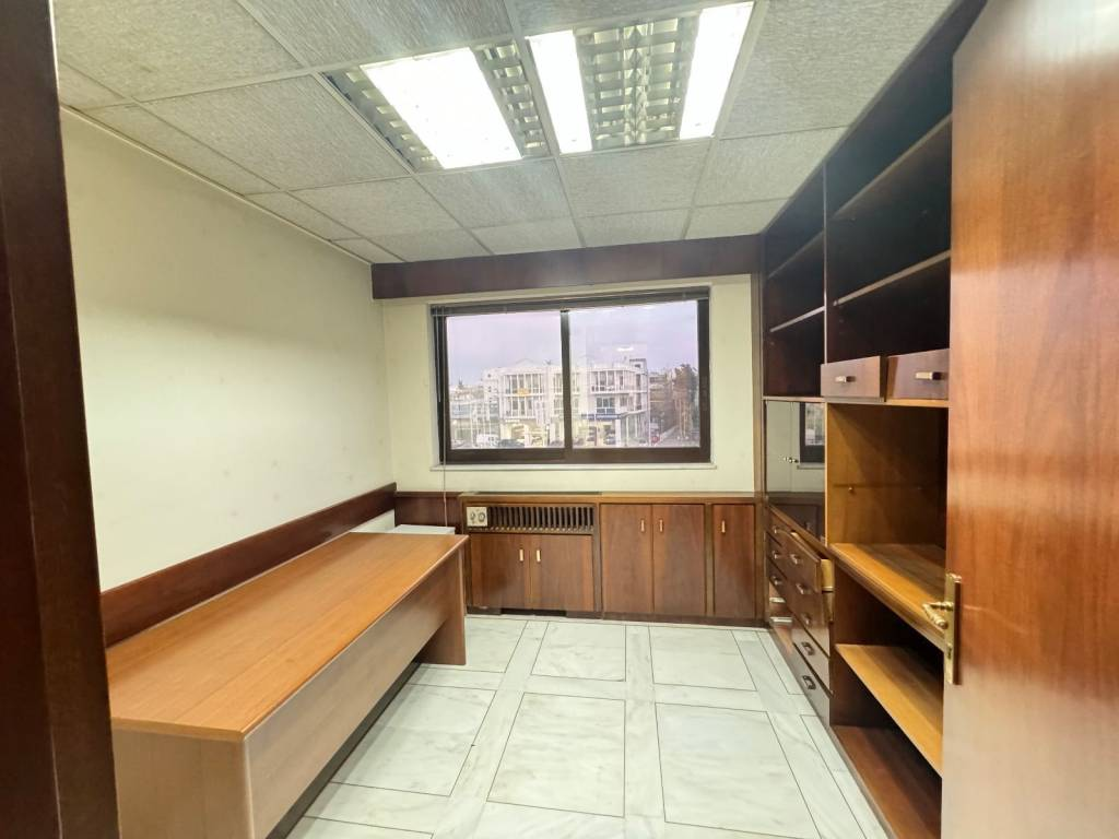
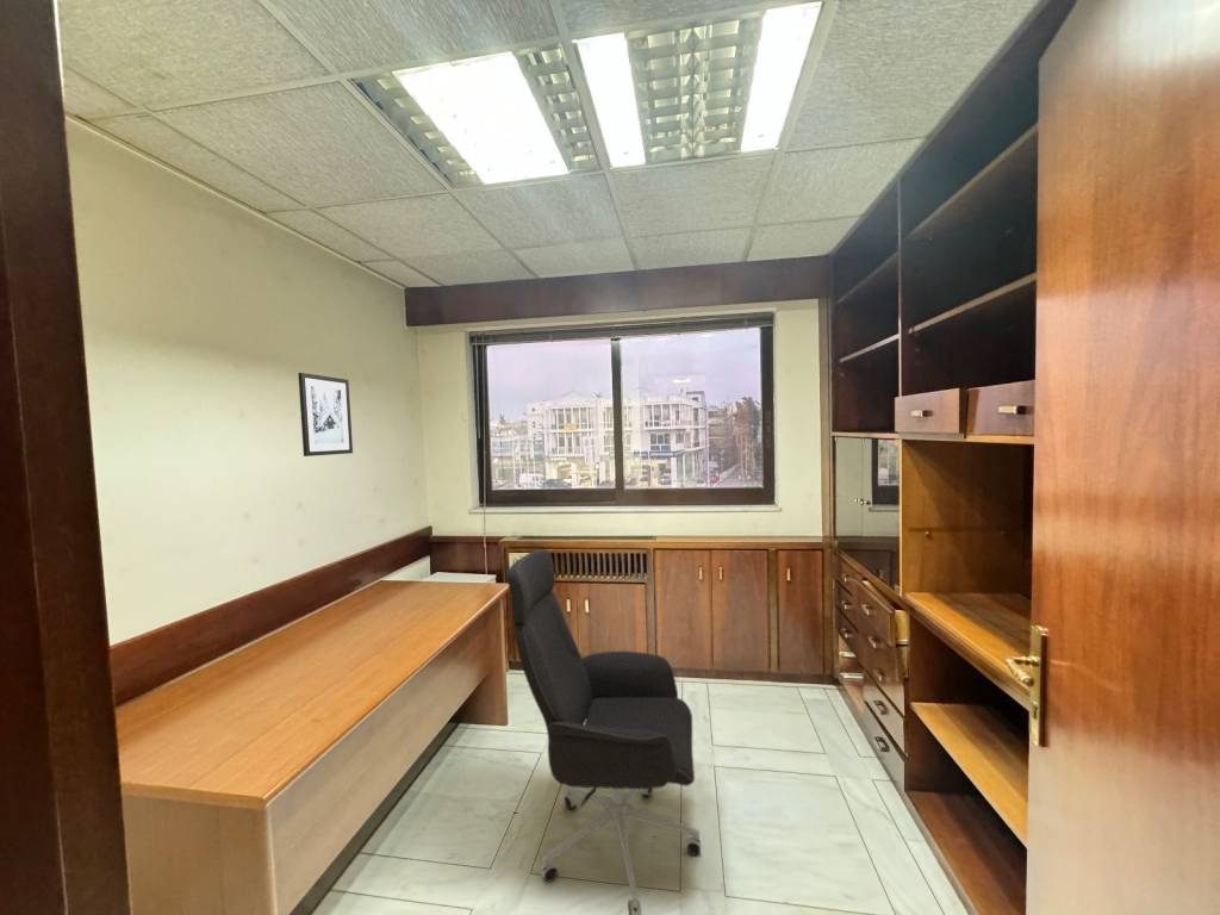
+ wall art [297,372,354,458]
+ office chair [505,549,702,915]
